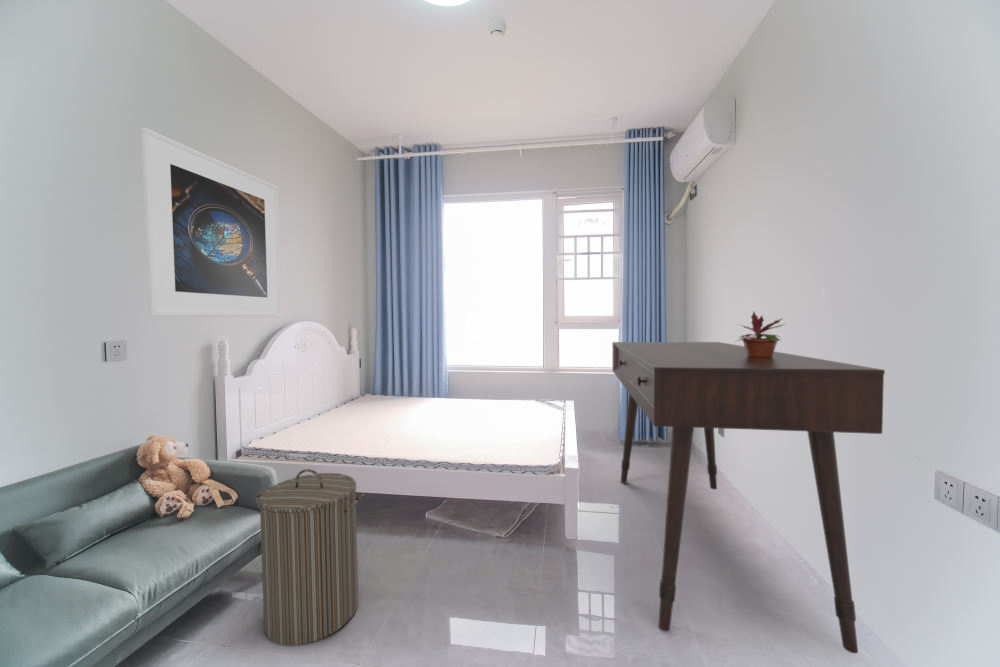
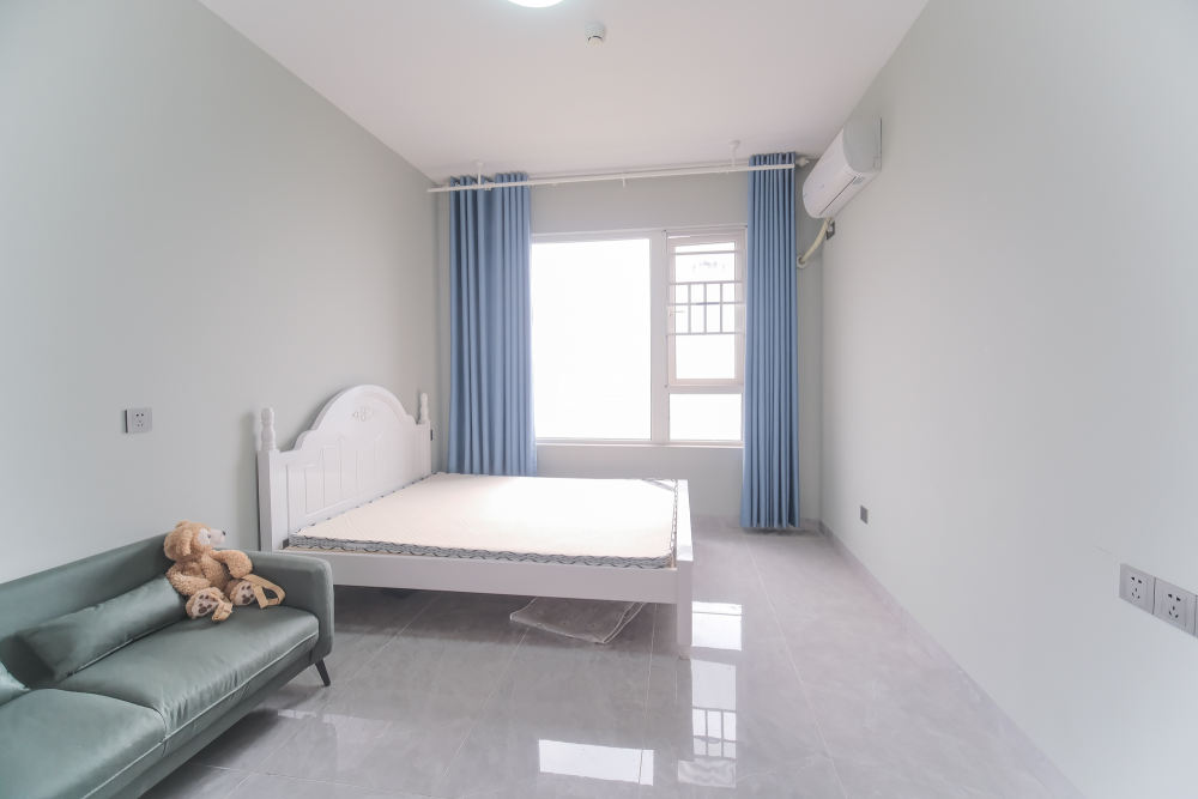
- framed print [140,126,283,317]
- desk [612,341,886,654]
- laundry hamper [255,468,366,647]
- potted plant [733,311,786,357]
